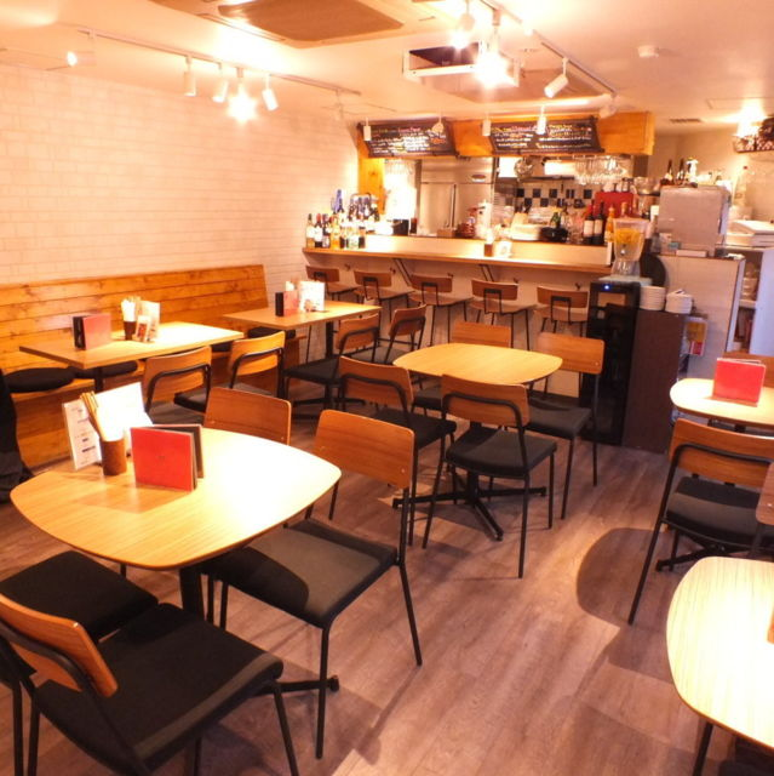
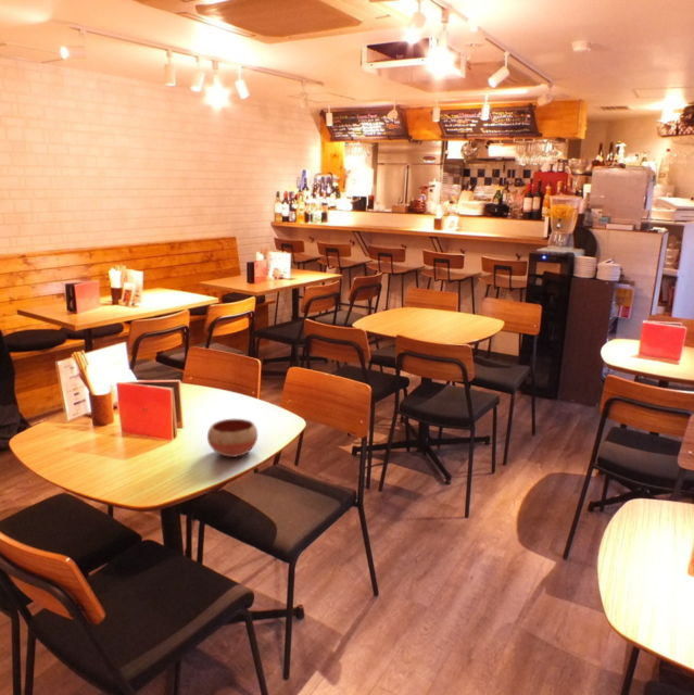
+ bowl [206,418,258,458]
